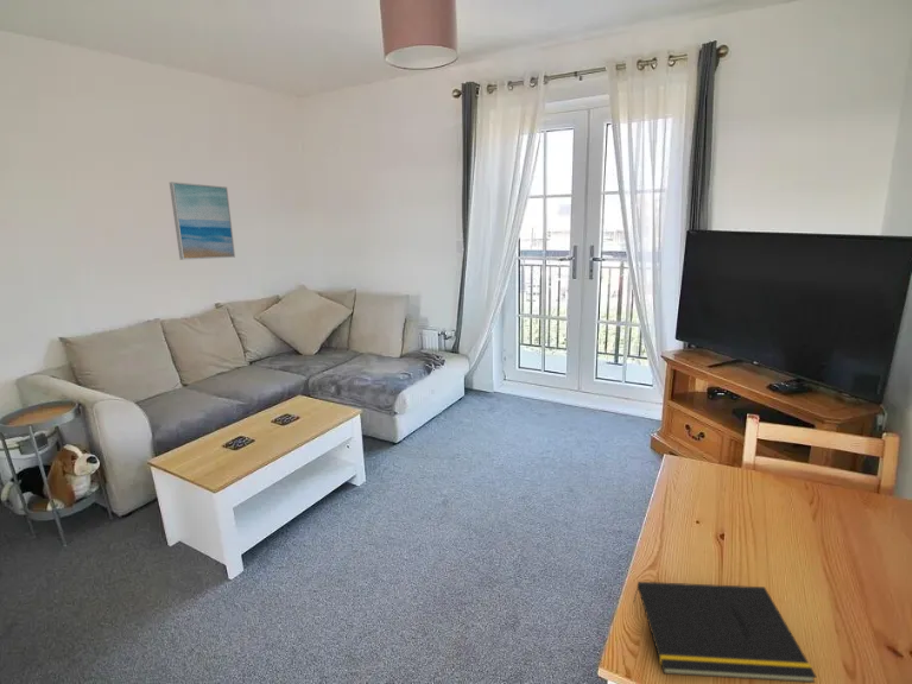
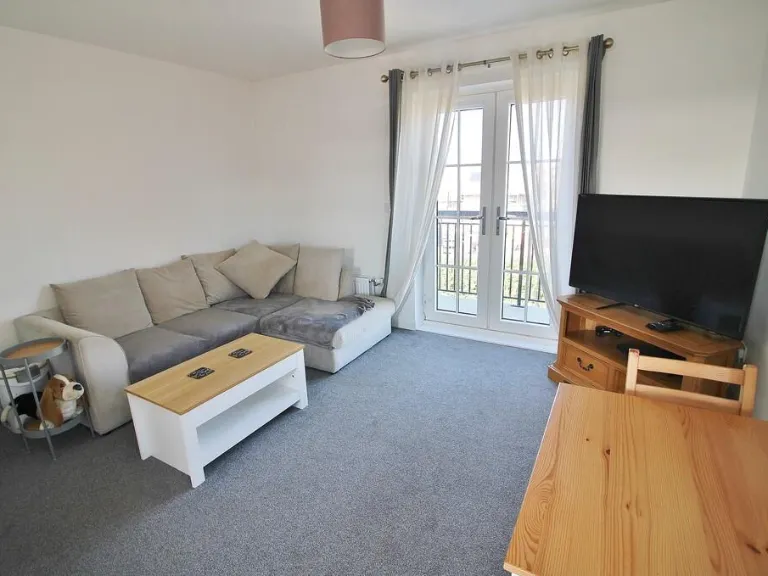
- wall art [169,180,236,261]
- notepad [633,581,818,684]
